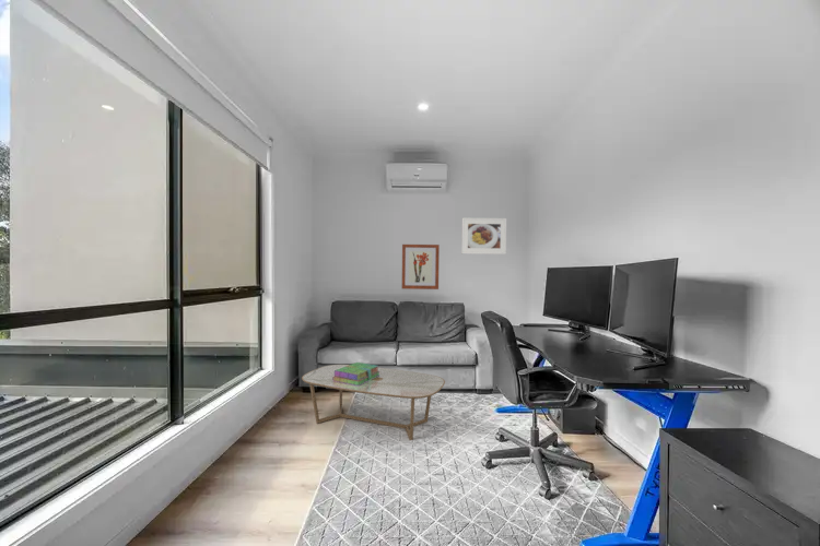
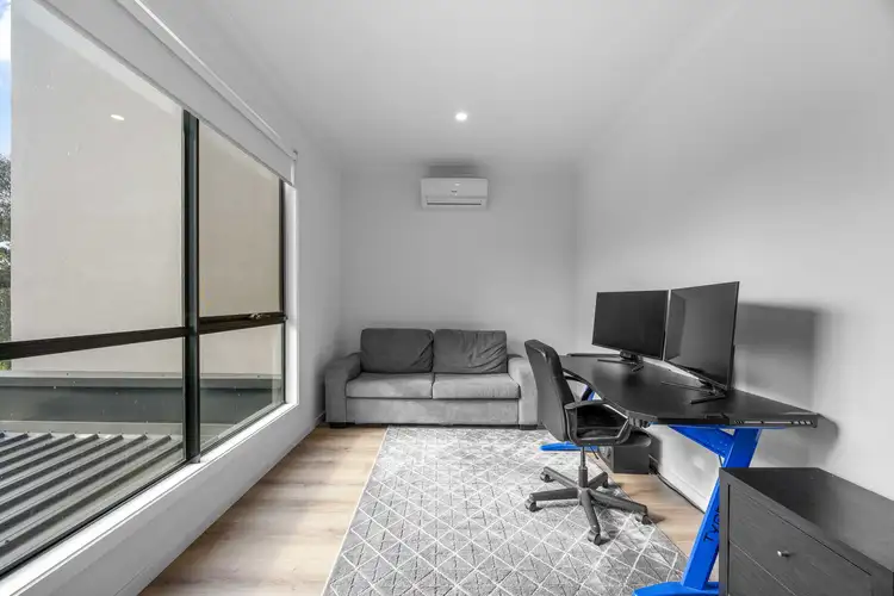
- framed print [460,217,507,256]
- coffee table [301,364,446,441]
- stack of books [332,361,380,385]
- wall art [401,244,441,290]
